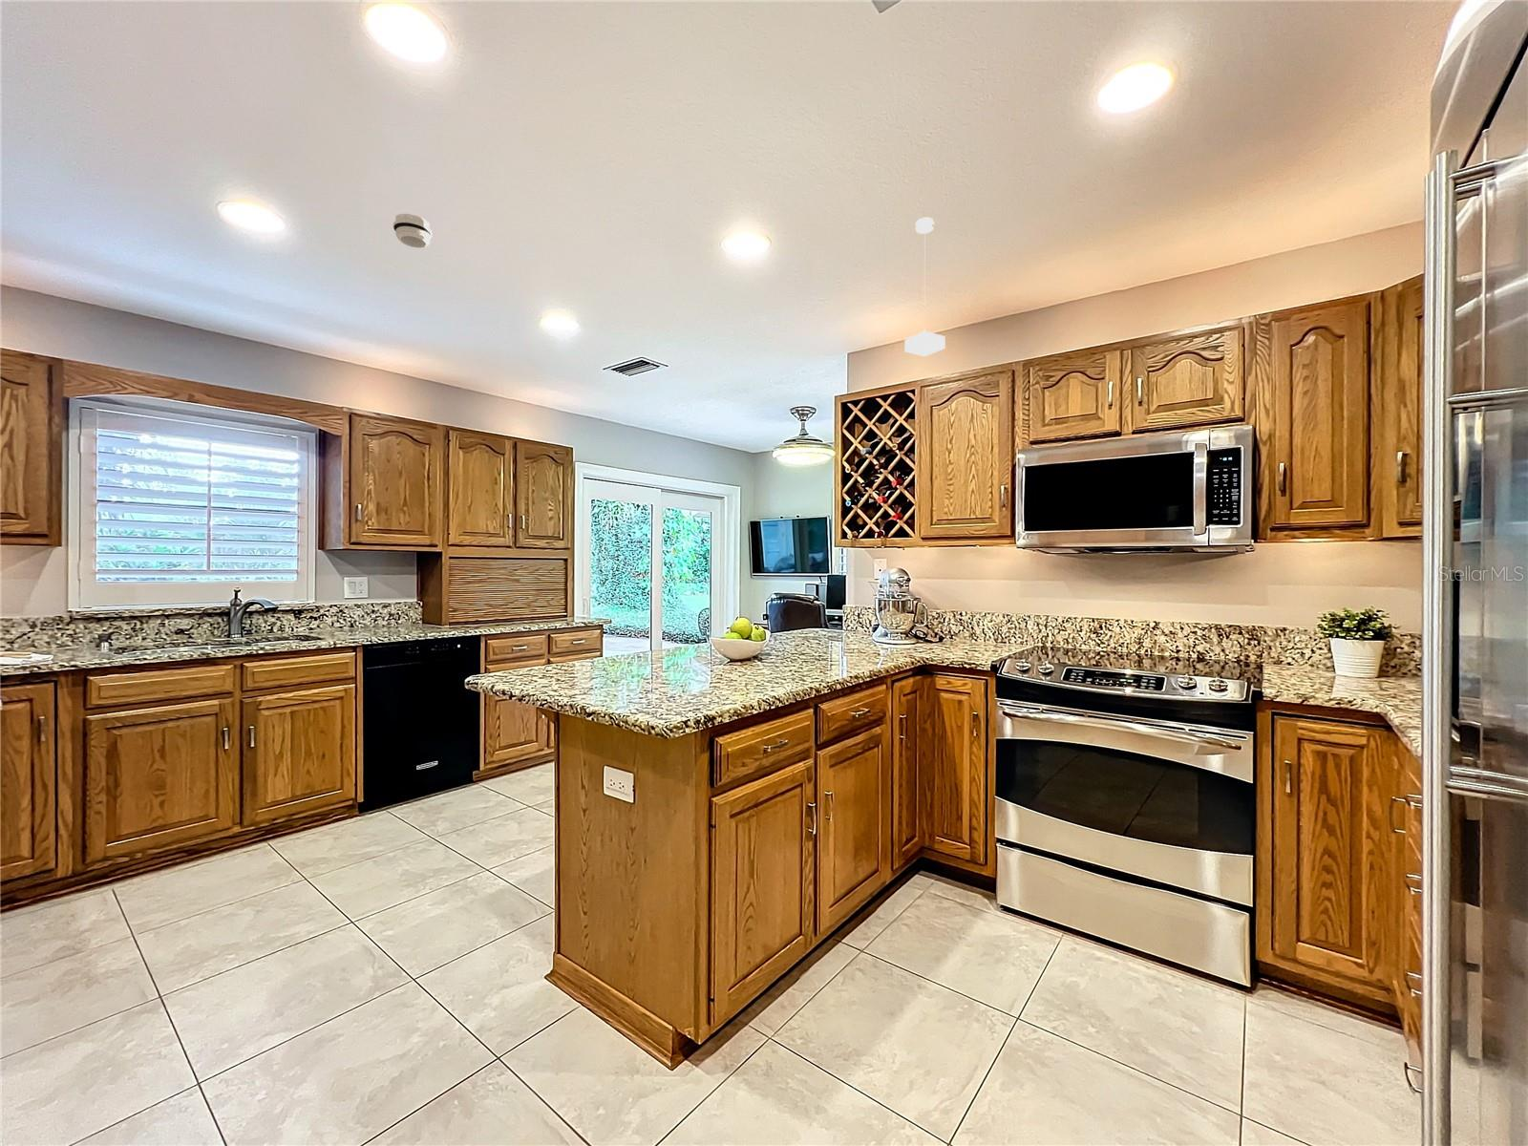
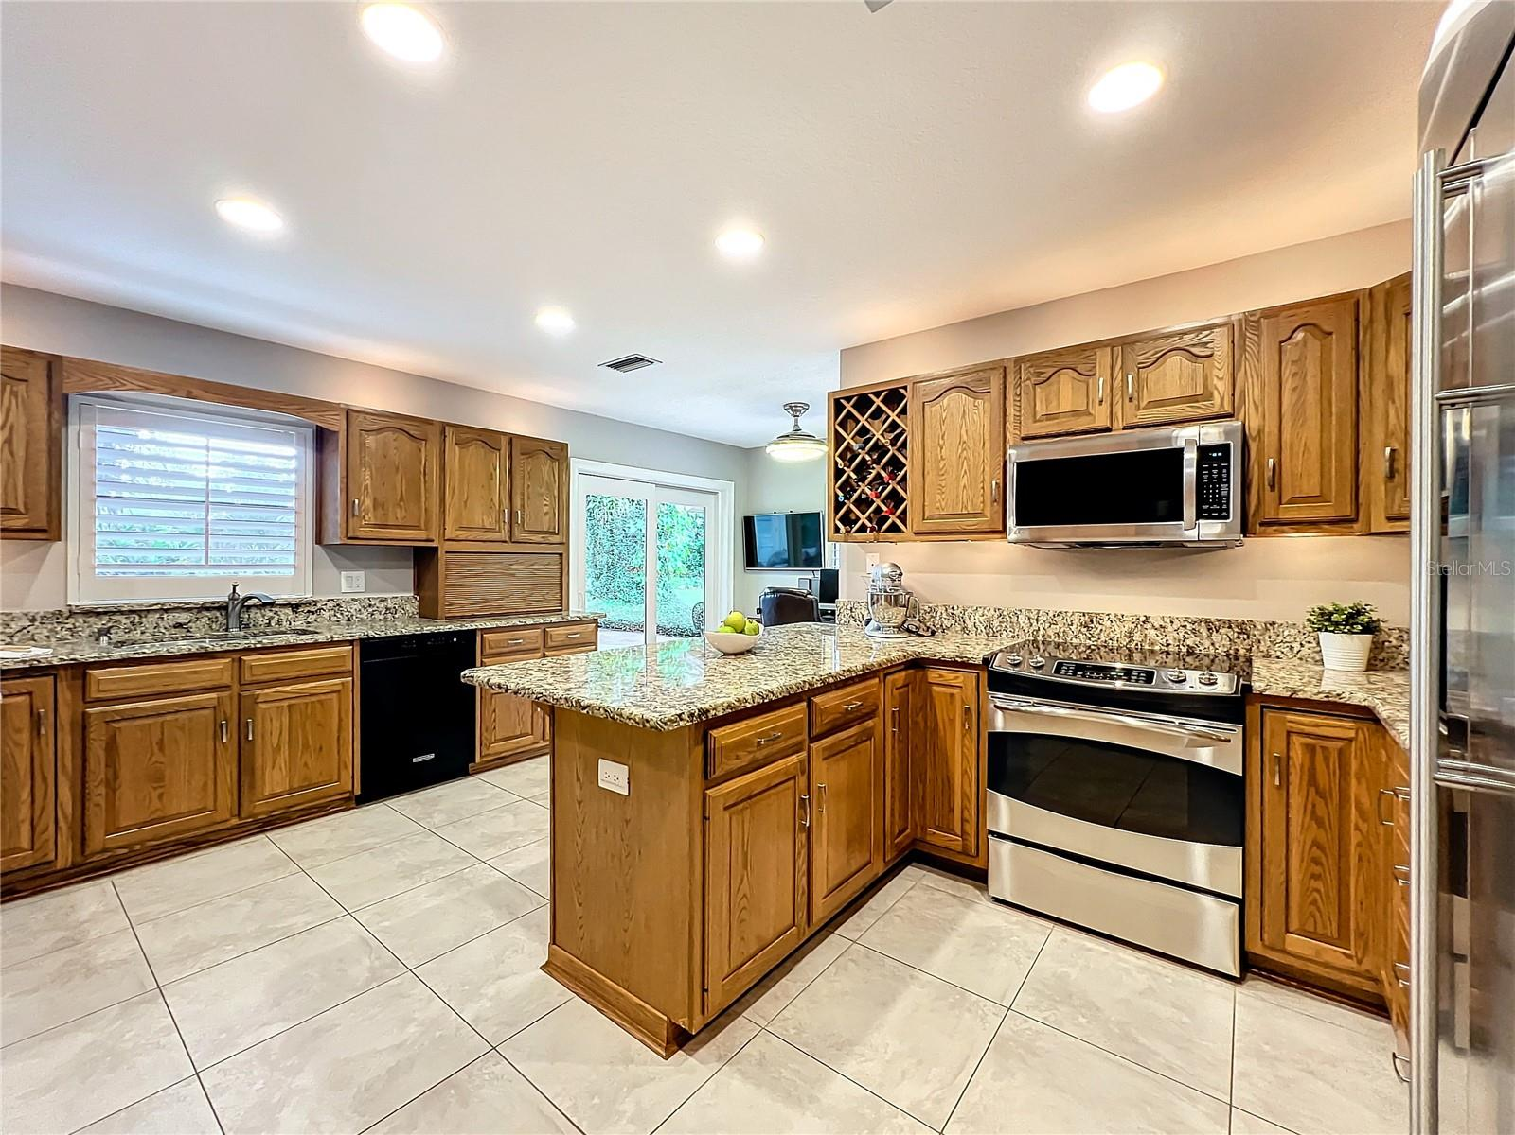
- smoke detector [392,213,433,249]
- pendant lamp [904,217,946,358]
